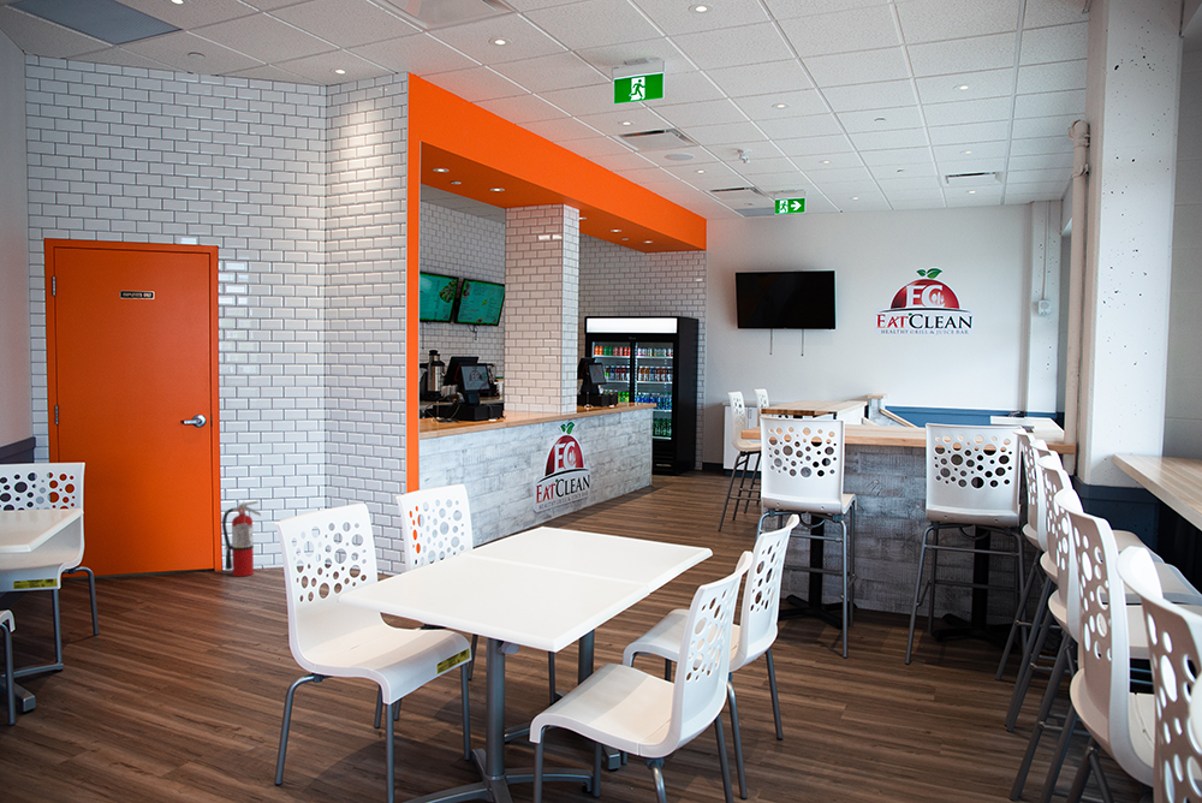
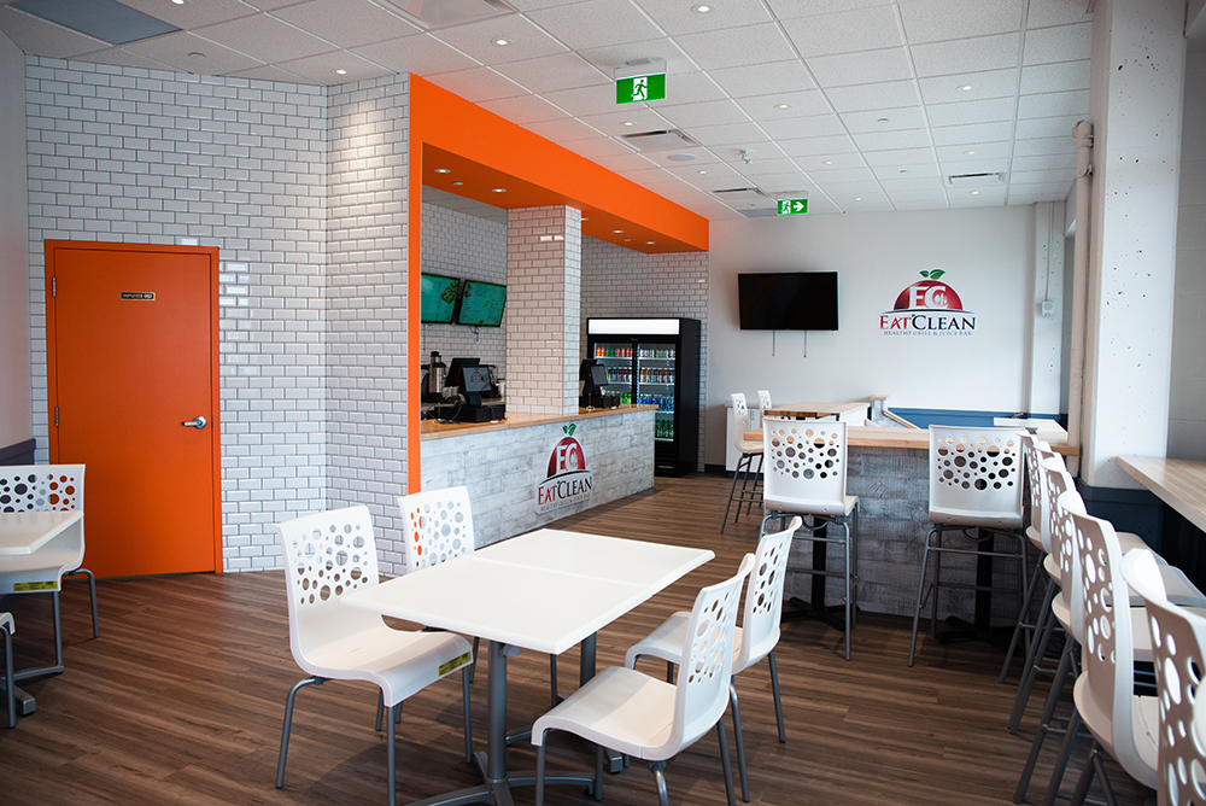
- fire extinguisher [221,499,262,578]
